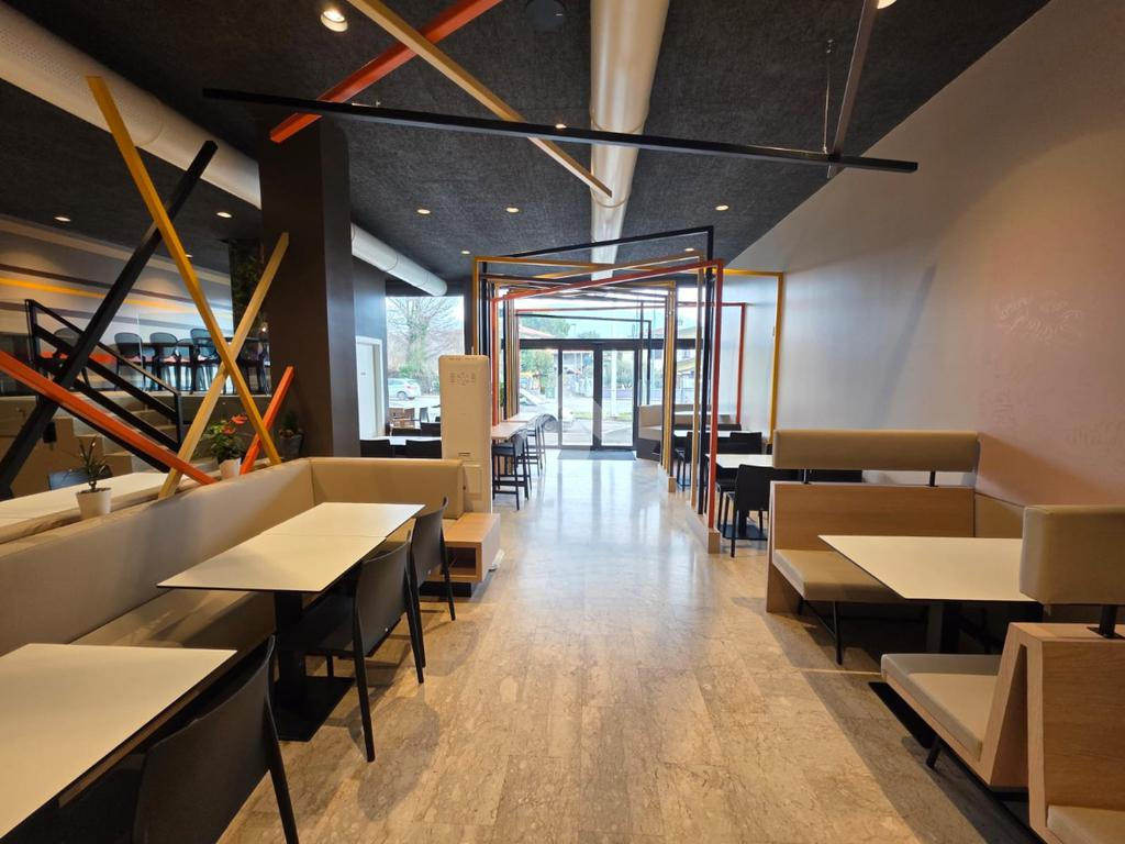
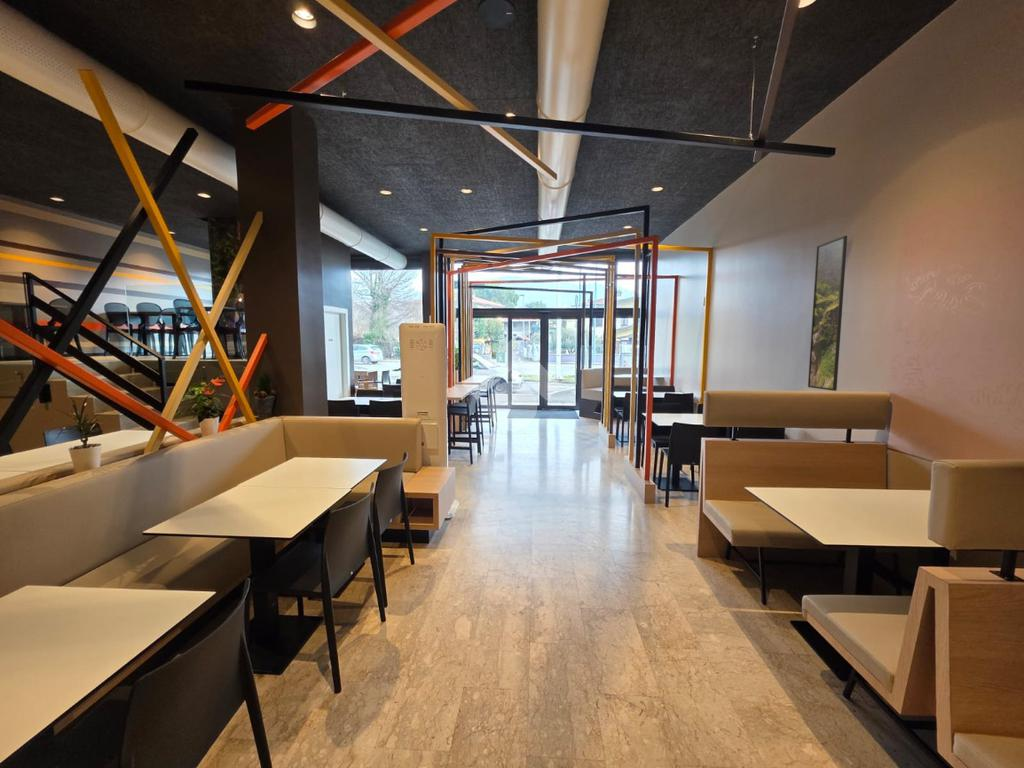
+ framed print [807,235,848,392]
